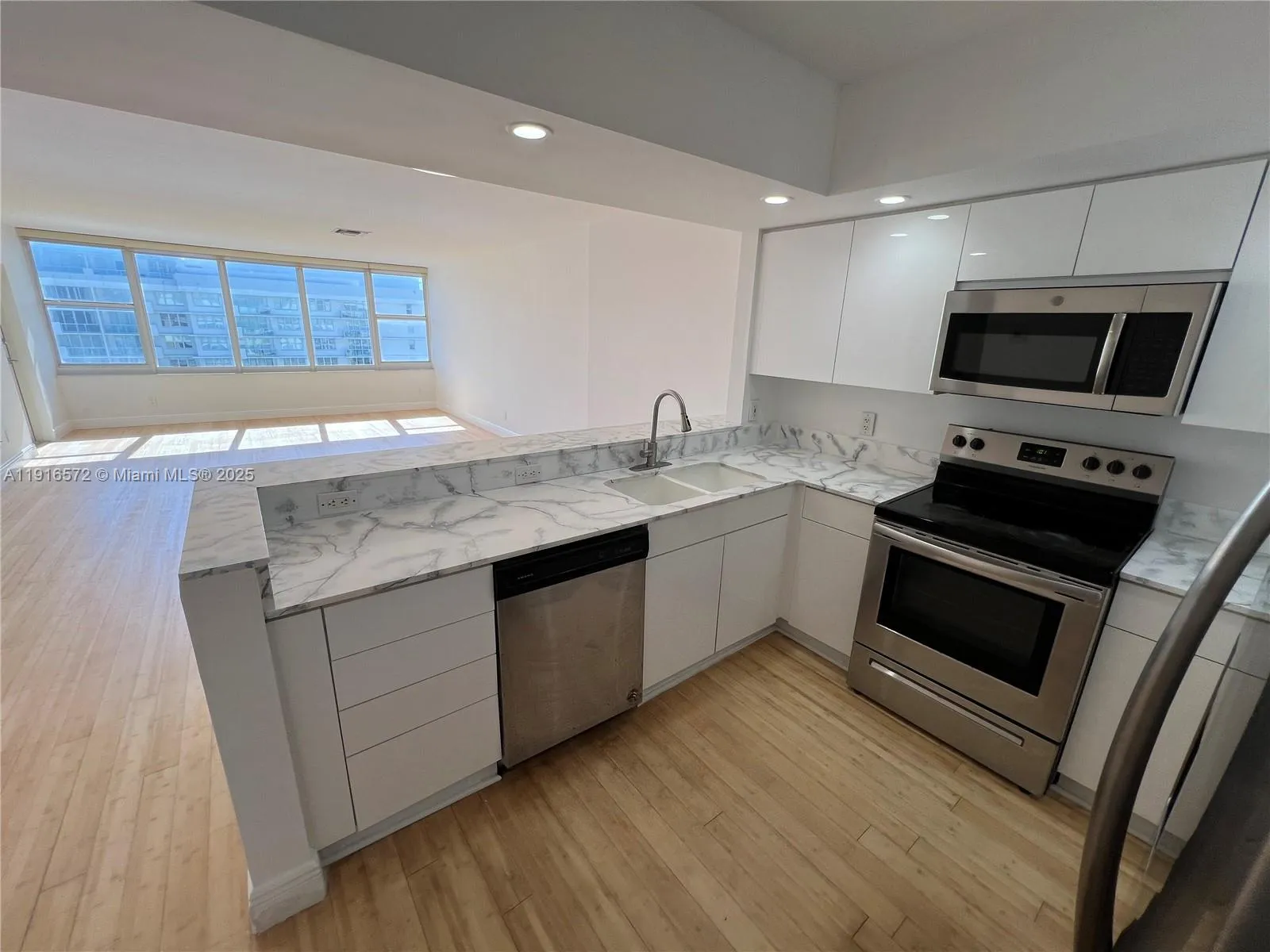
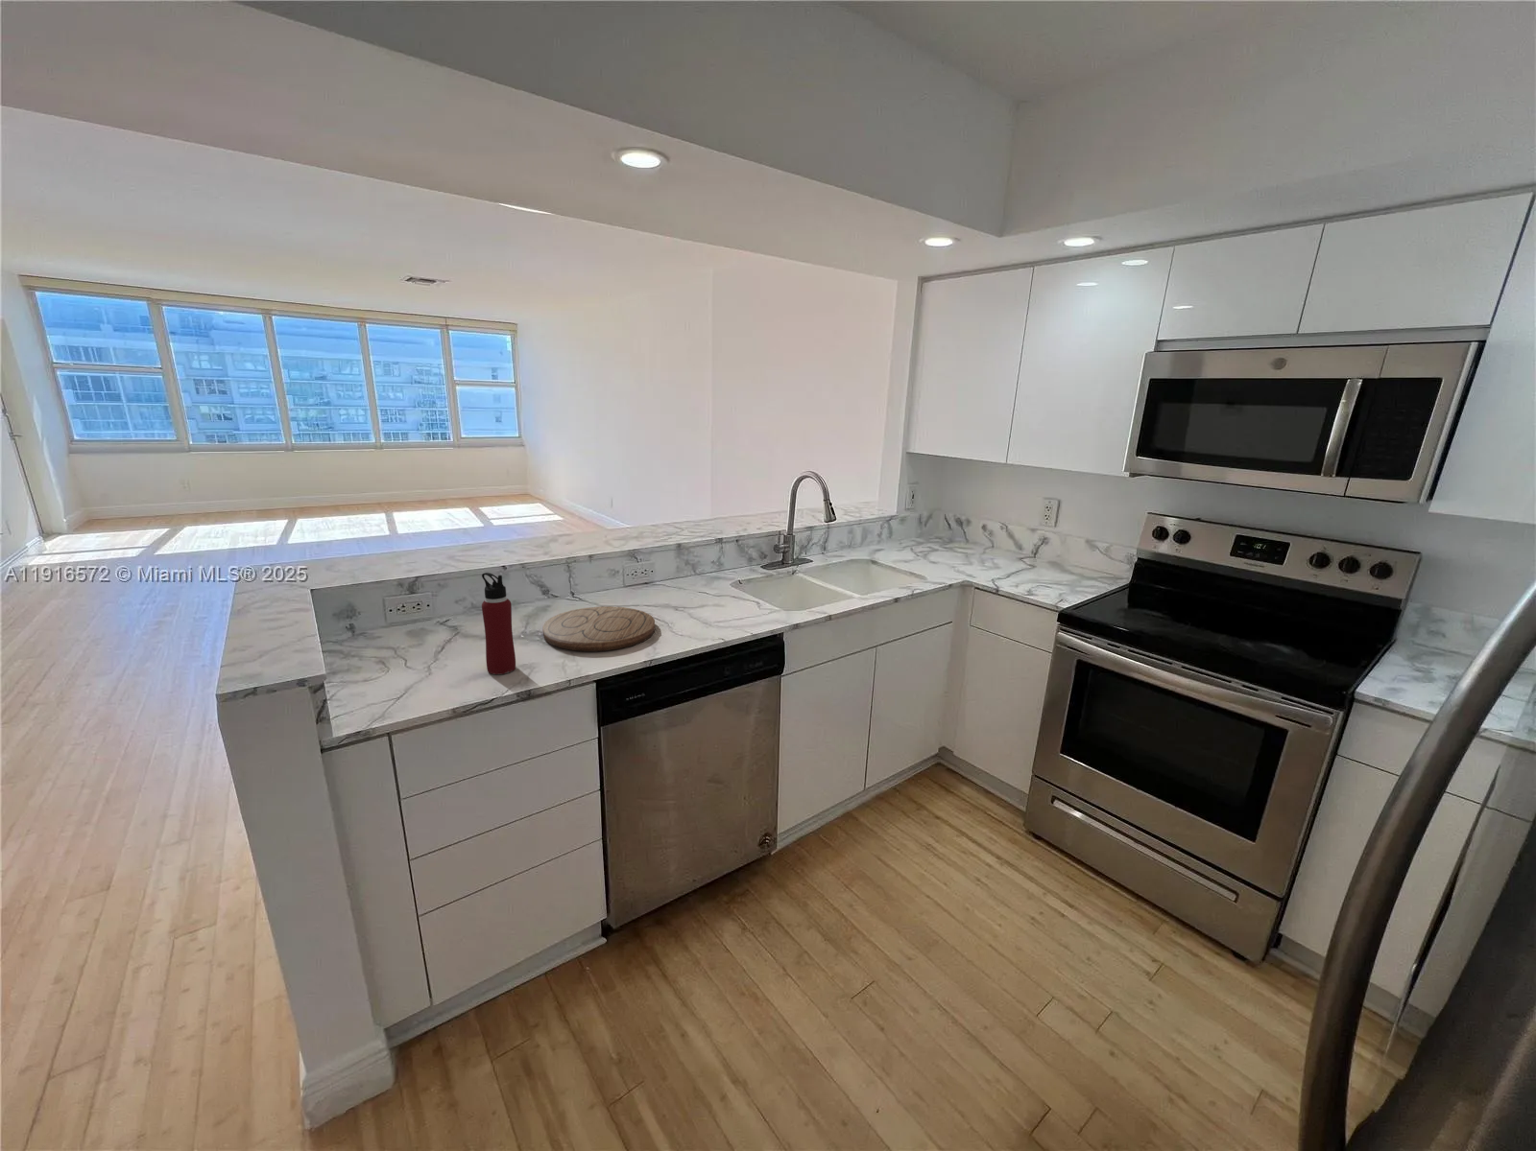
+ water bottle [481,572,516,676]
+ cutting board [542,606,656,652]
